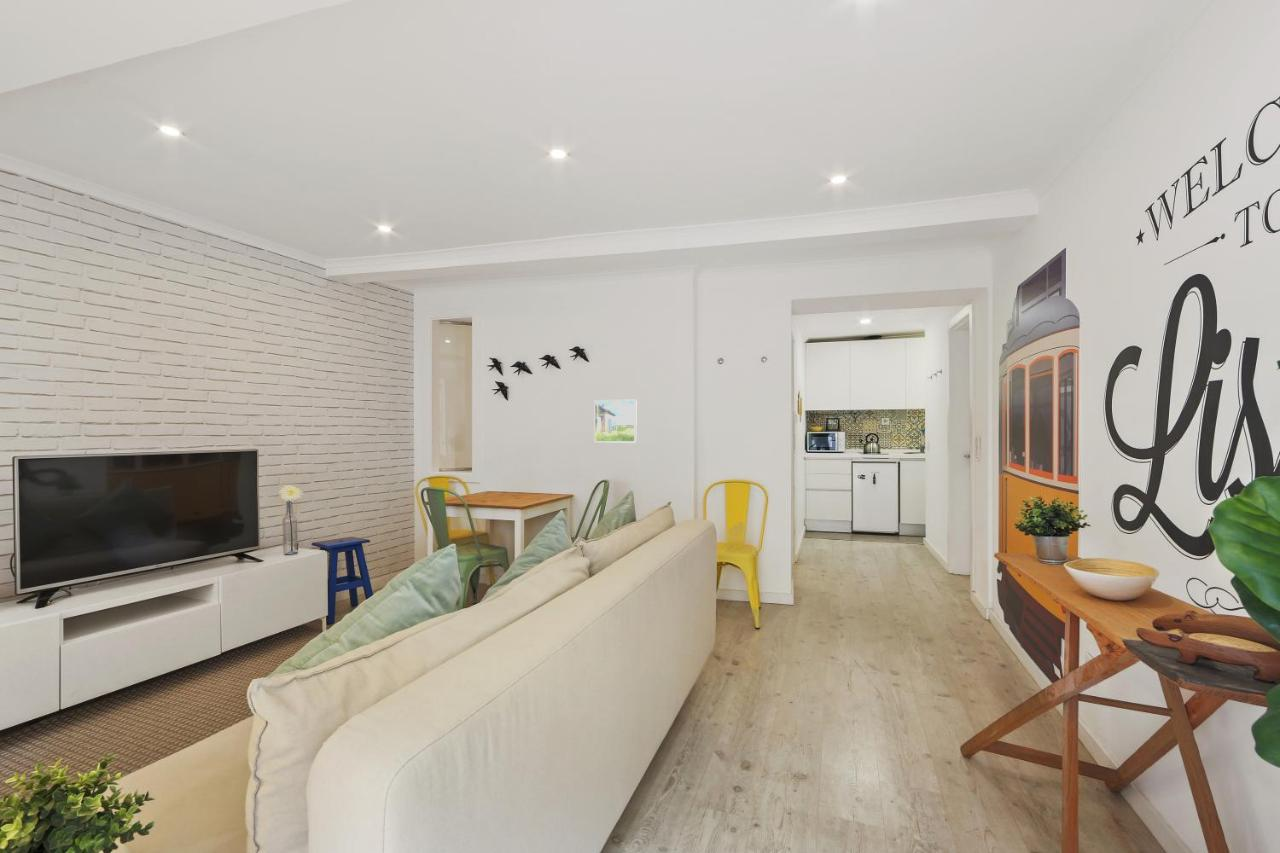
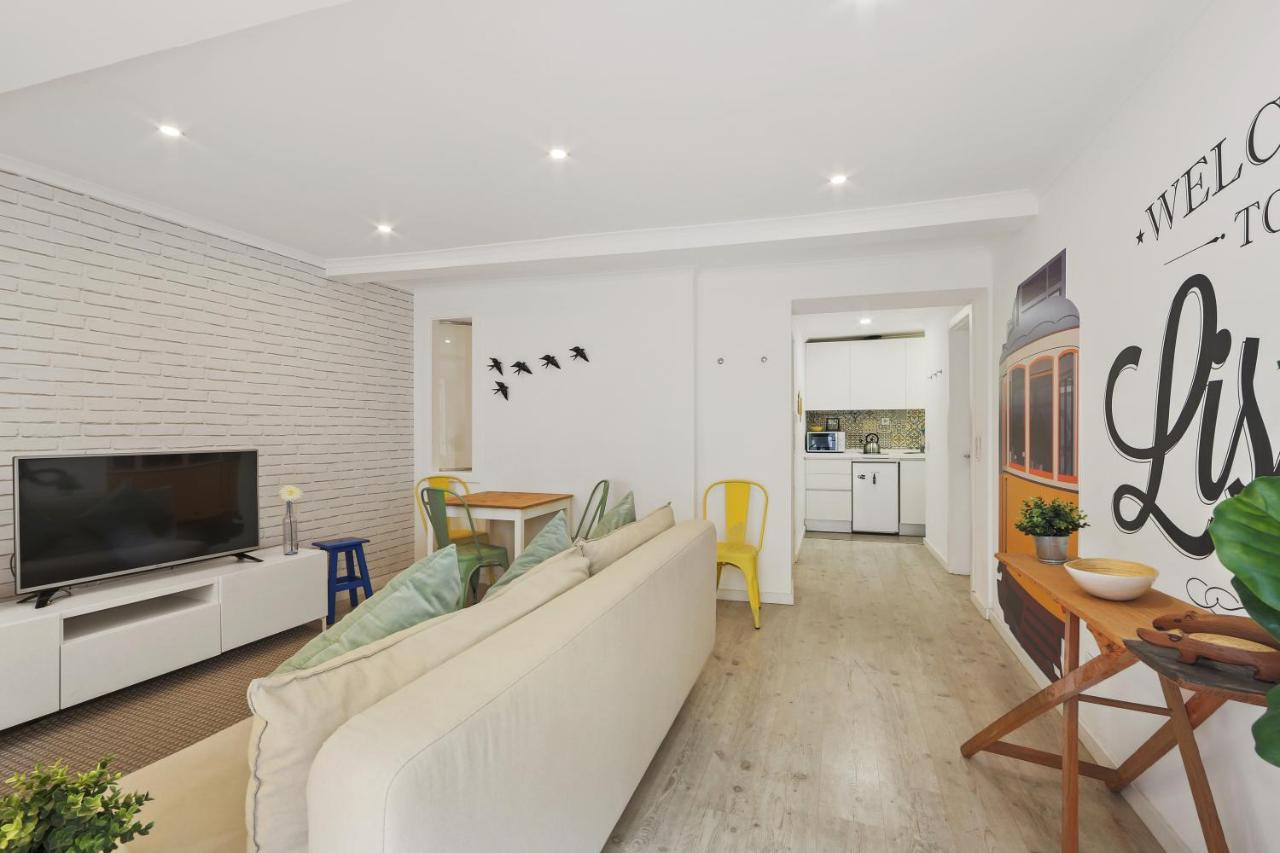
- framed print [593,399,637,443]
